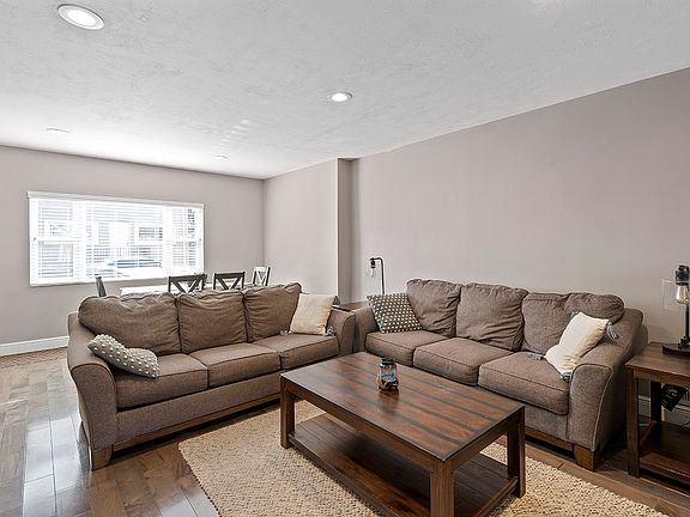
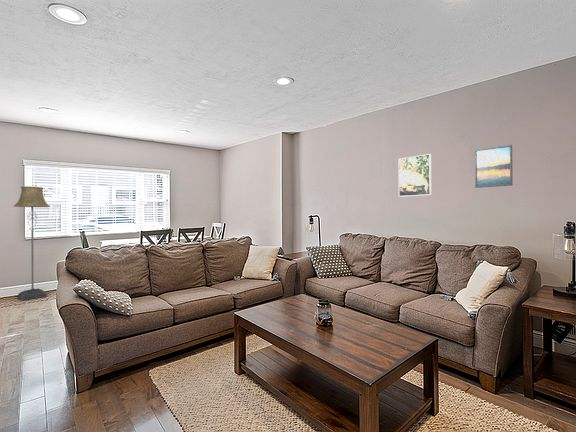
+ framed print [398,153,432,198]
+ floor lamp [13,186,51,301]
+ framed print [474,144,513,189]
